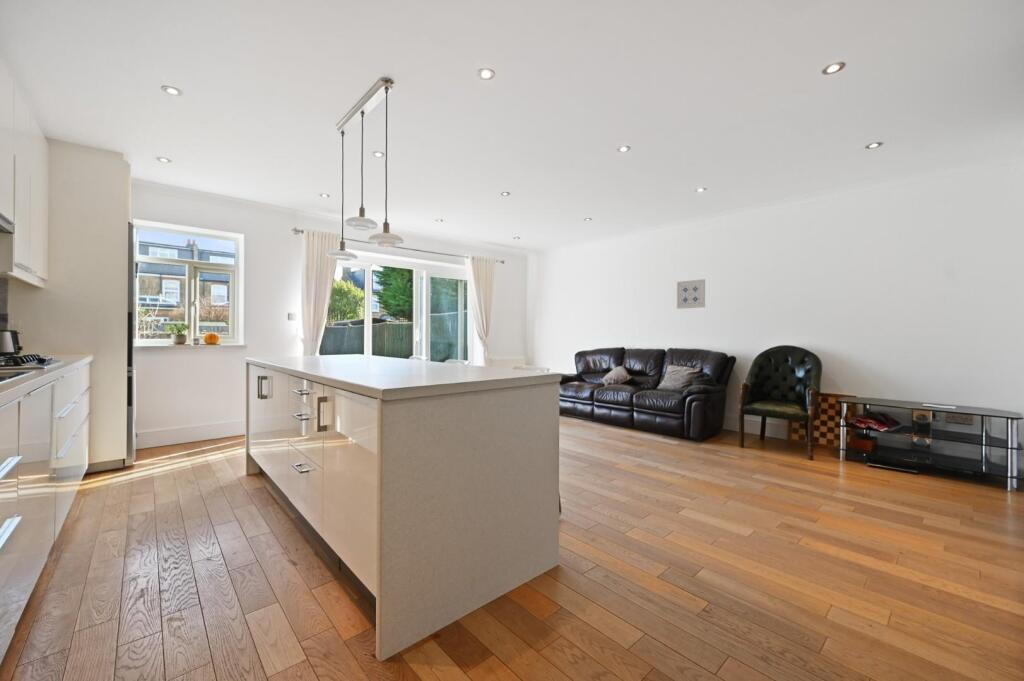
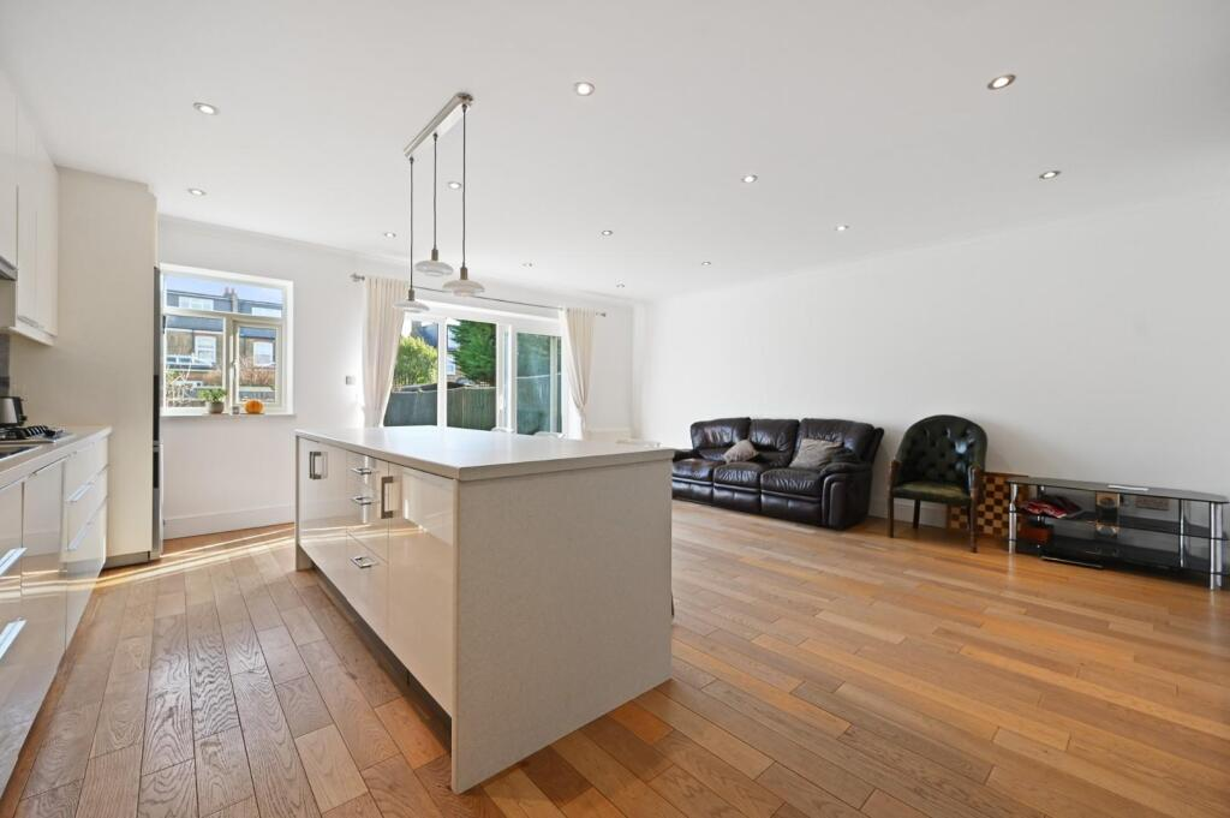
- wall art [676,278,706,310]
